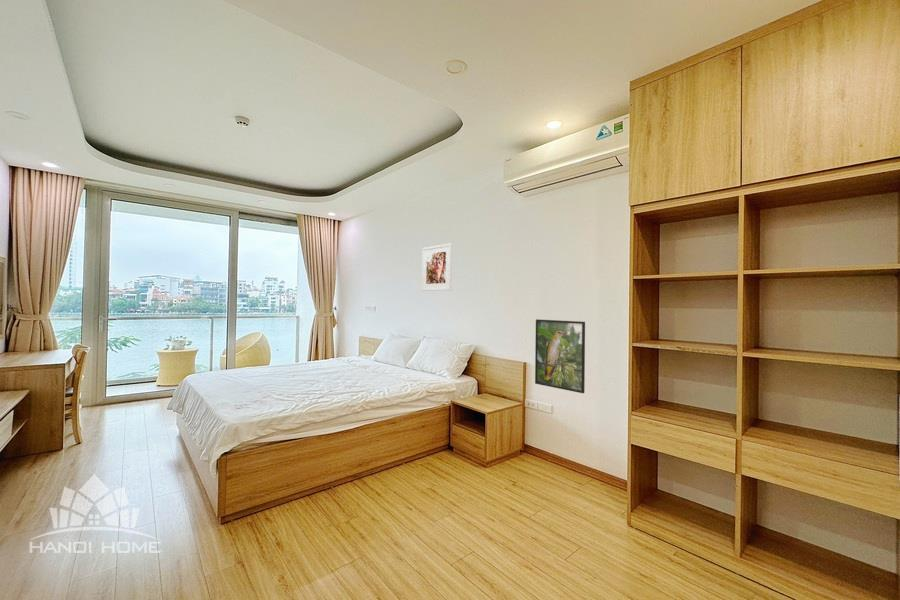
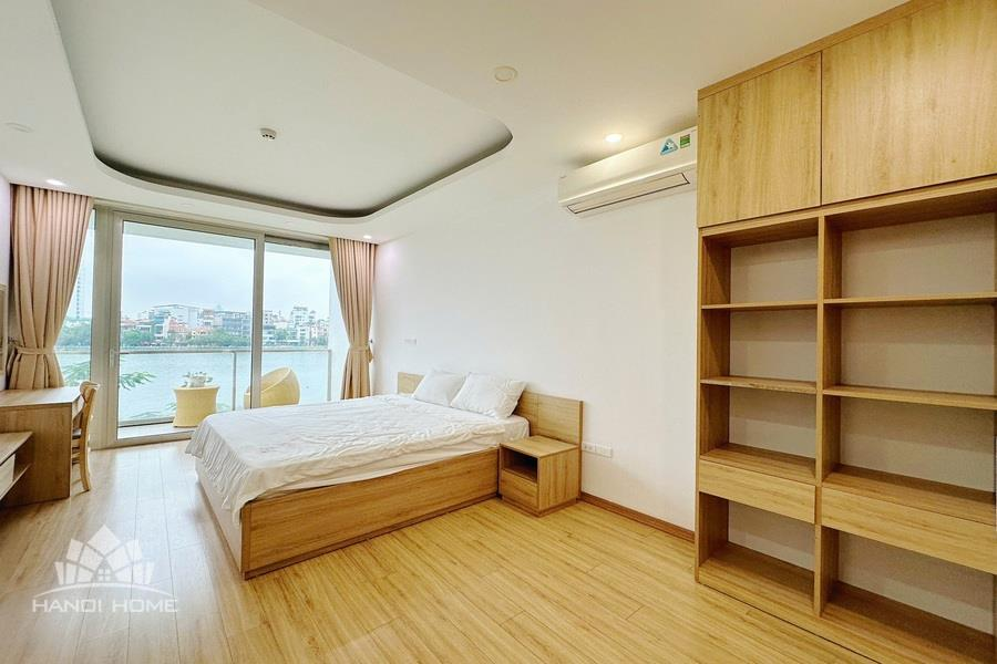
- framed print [534,318,586,394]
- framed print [421,243,453,292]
